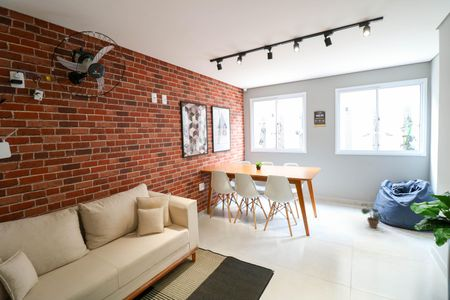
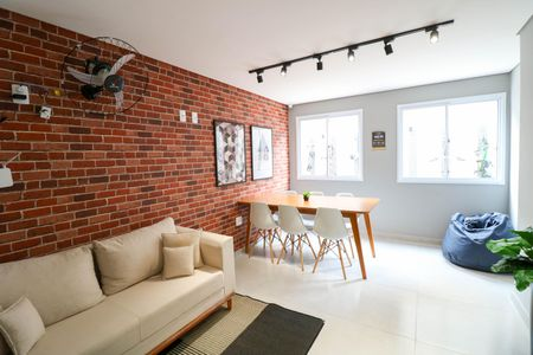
- potted plant [360,203,386,229]
